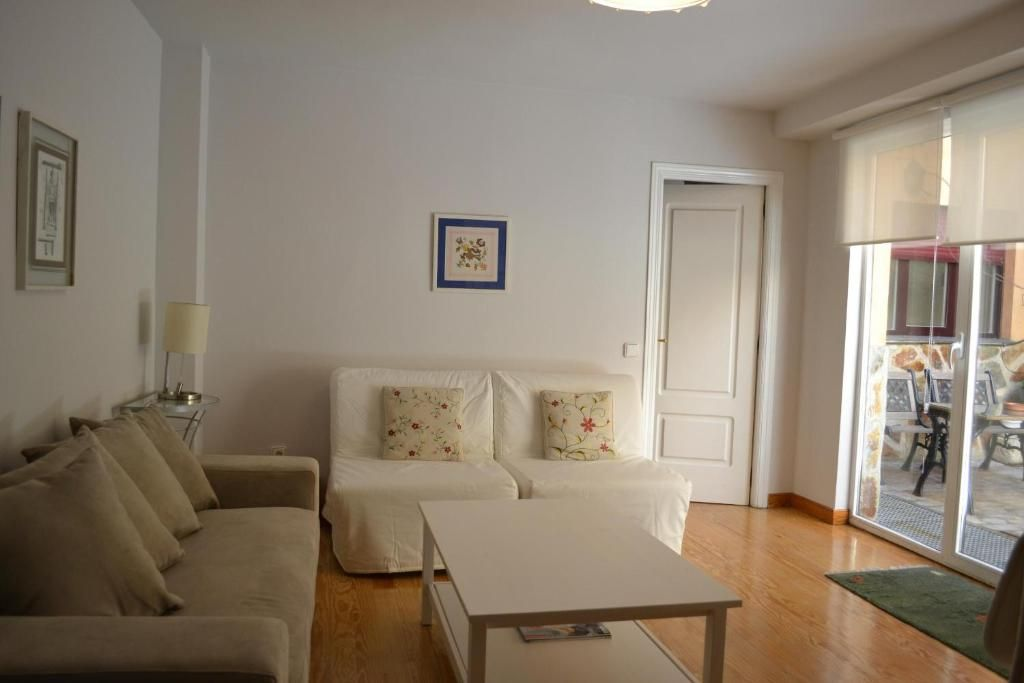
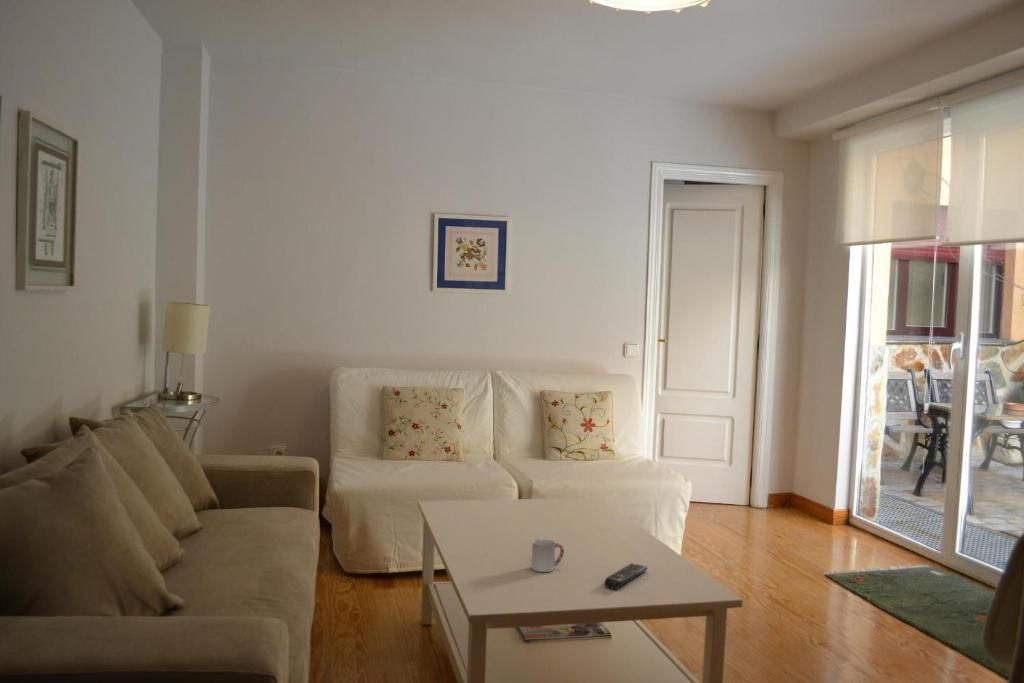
+ cup [530,538,565,573]
+ remote control [603,562,649,590]
